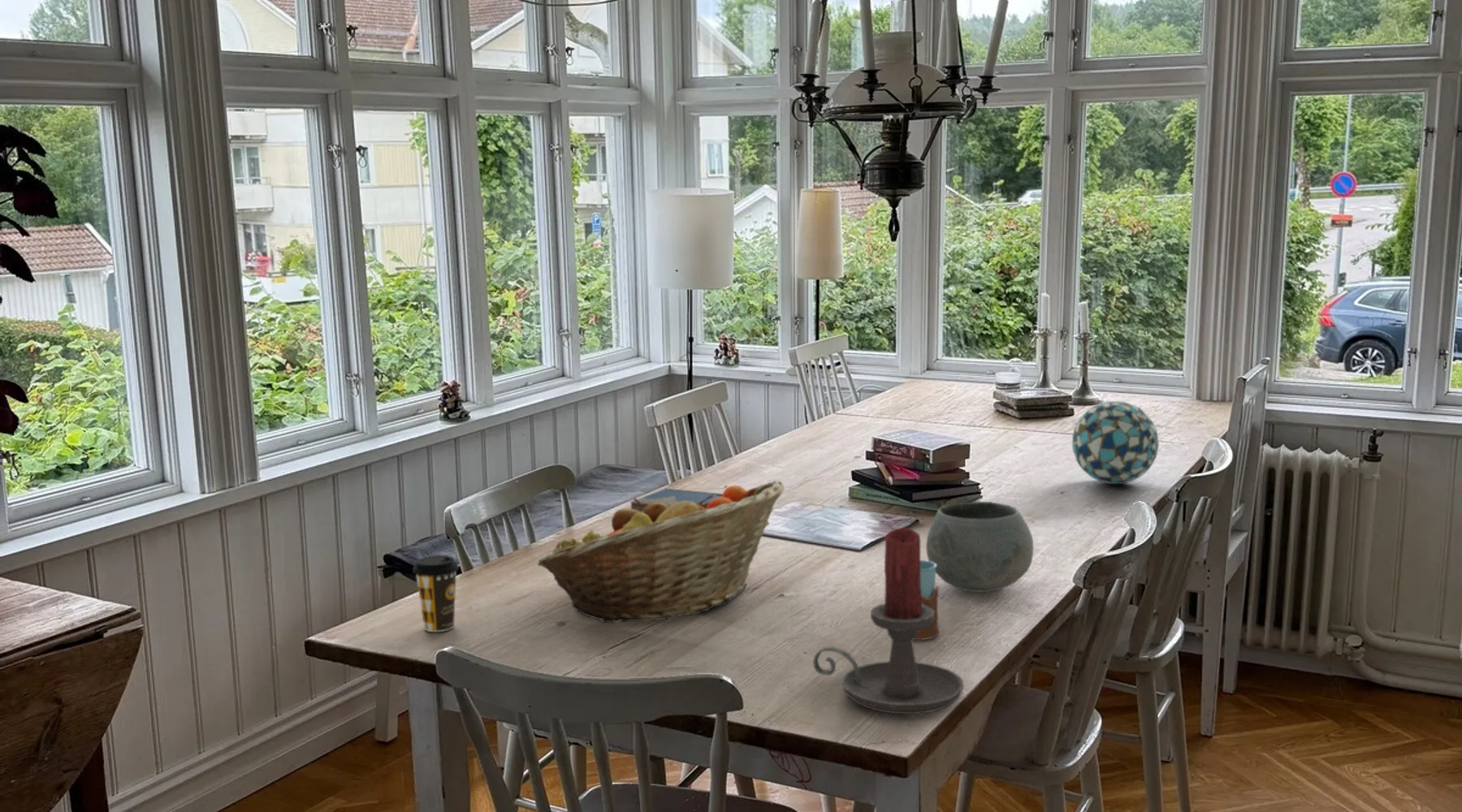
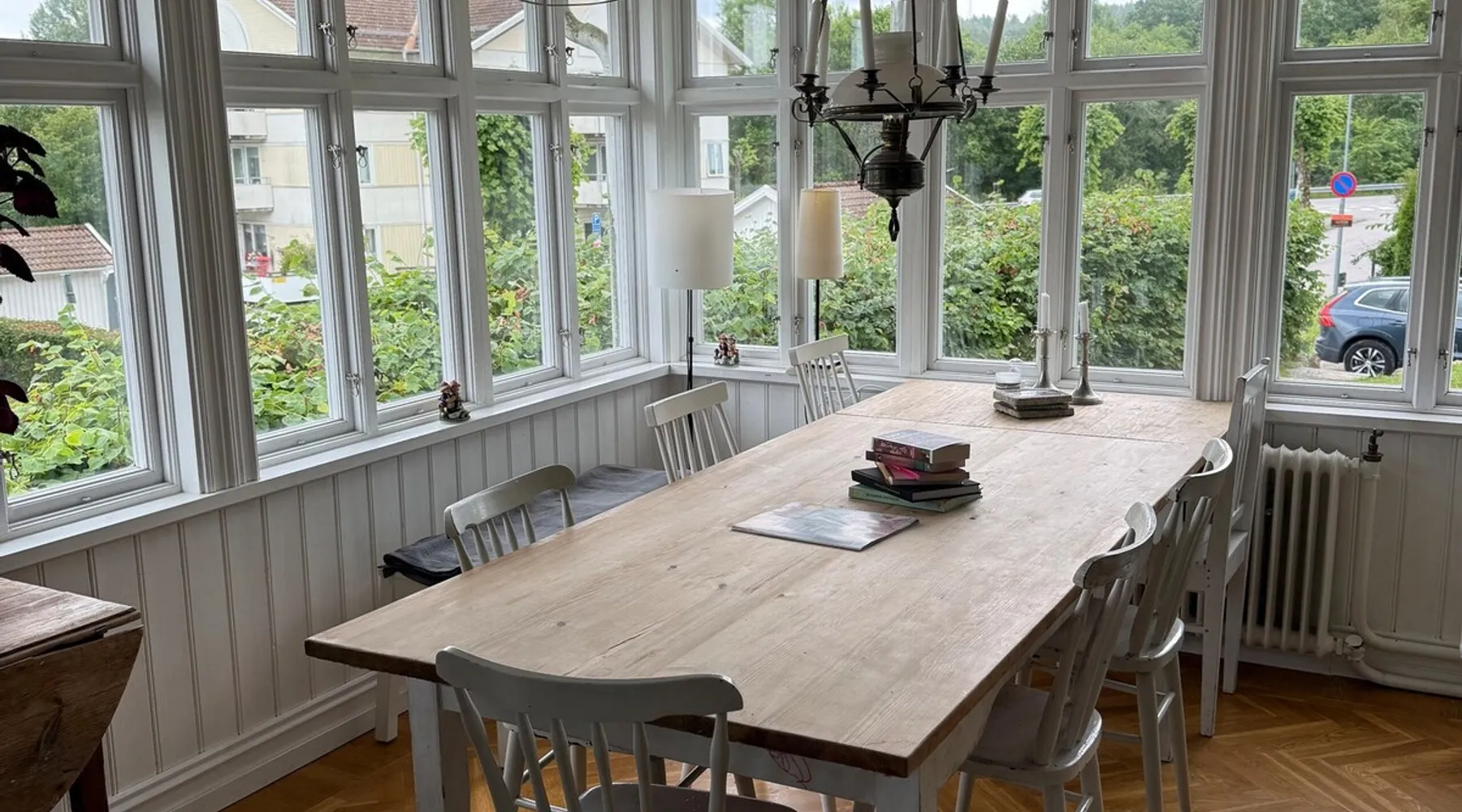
- fruit basket [537,480,785,624]
- coffee cup [412,555,460,633]
- decorative ball [1071,400,1160,485]
- drinking glass [913,559,940,641]
- bowl [925,501,1035,593]
- hardcover book [629,488,723,512]
- candle holder [812,527,965,715]
